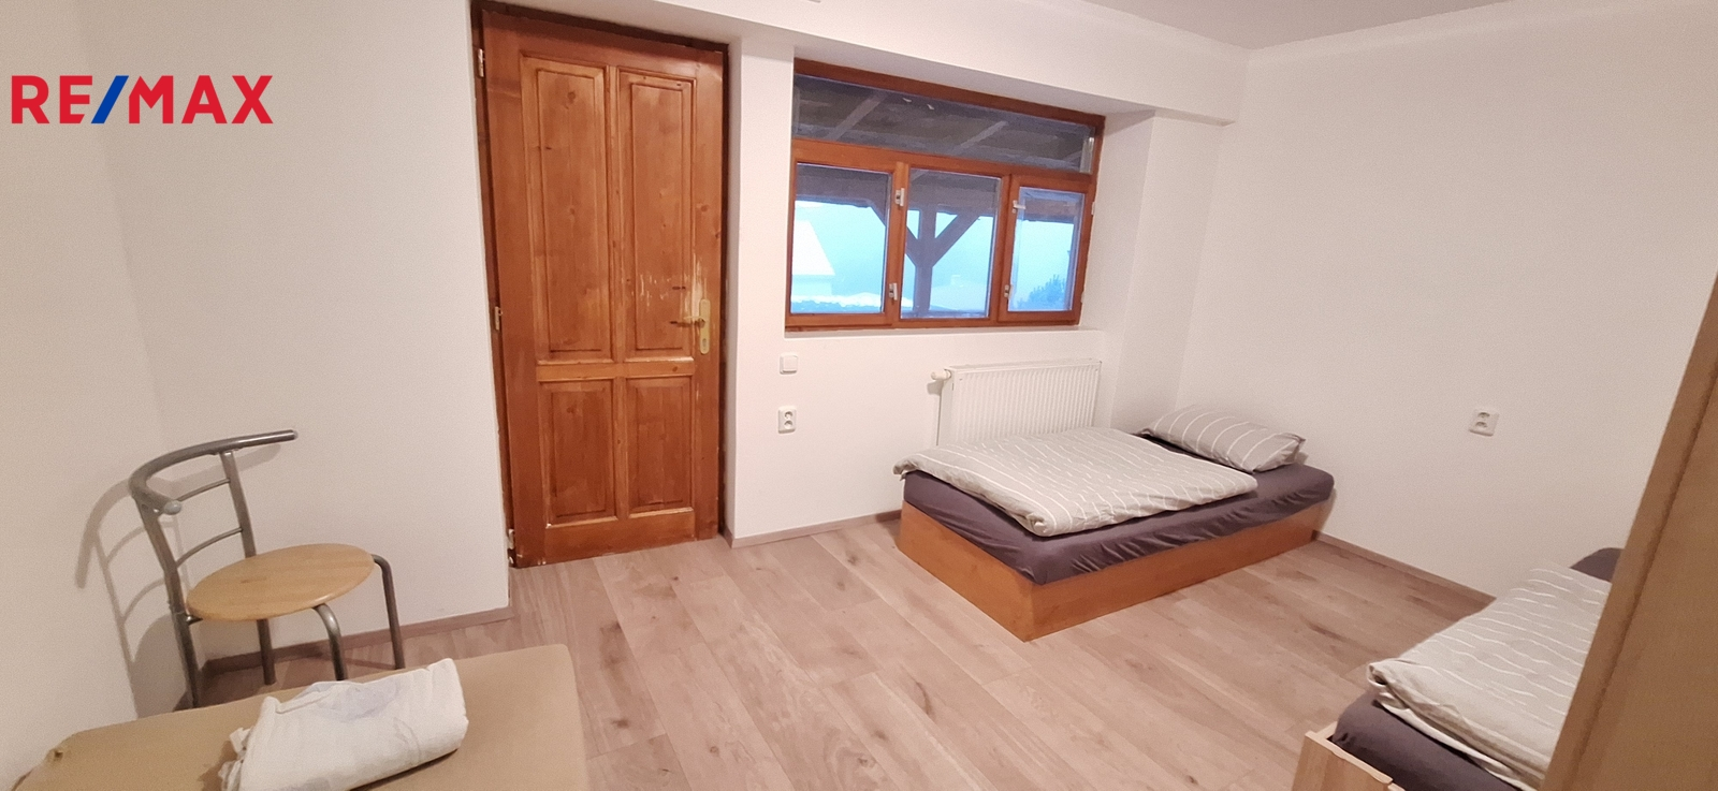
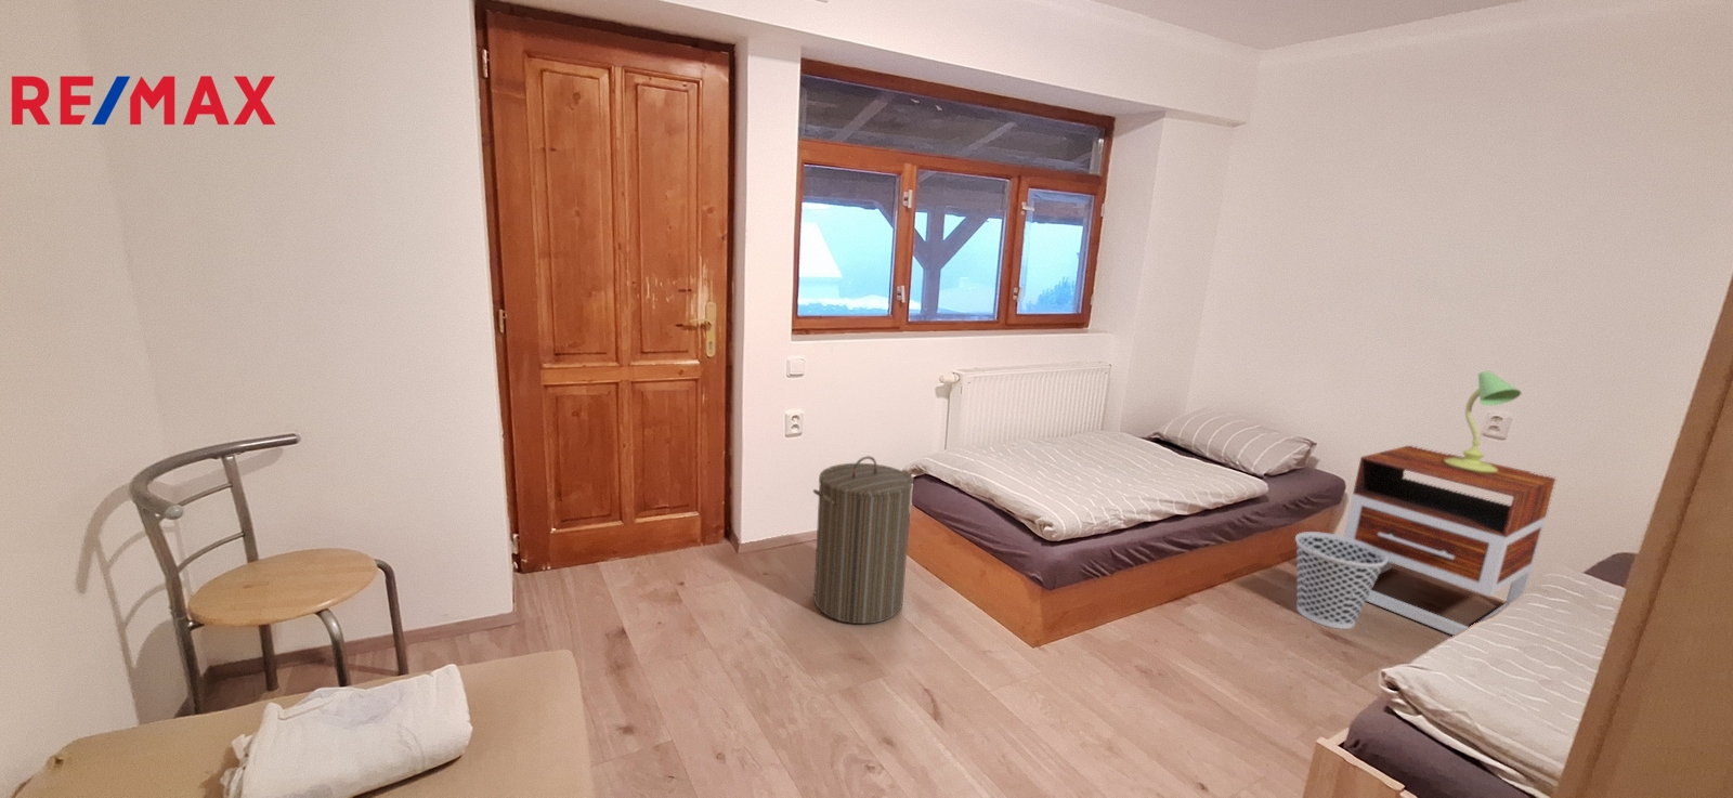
+ table lamp [1443,370,1522,473]
+ nightstand [1343,445,1556,637]
+ wastebasket [1294,531,1387,630]
+ laundry hamper [812,454,914,624]
